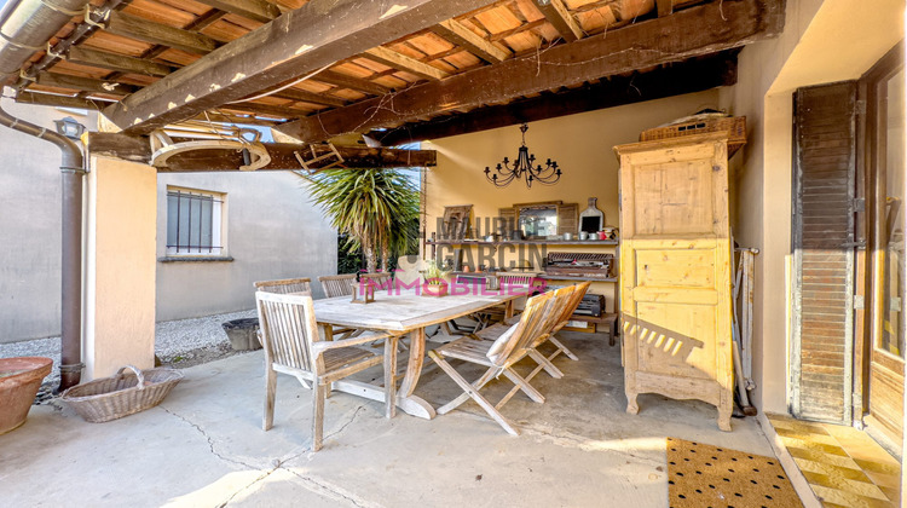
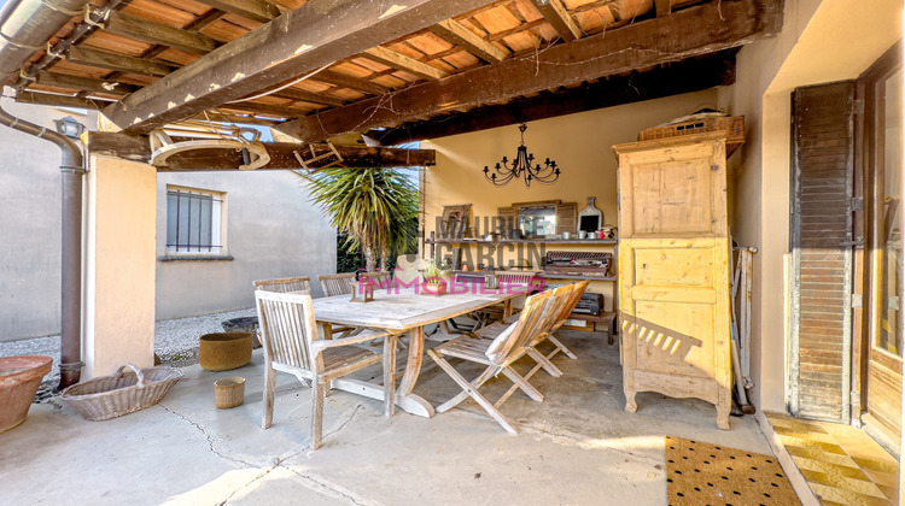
+ basket [198,331,255,372]
+ planter [214,376,246,410]
